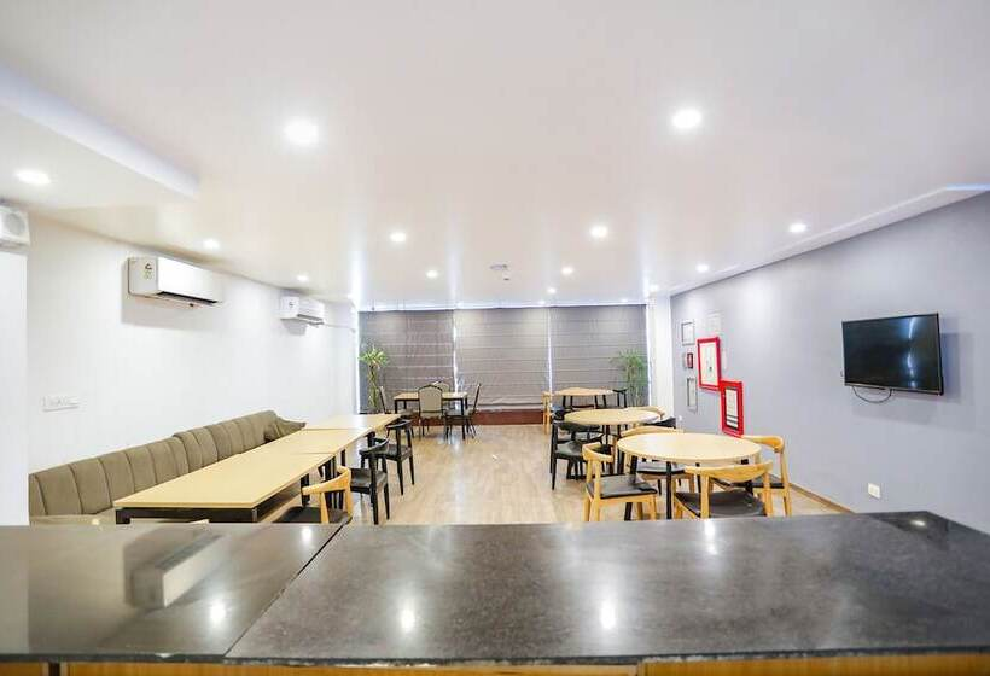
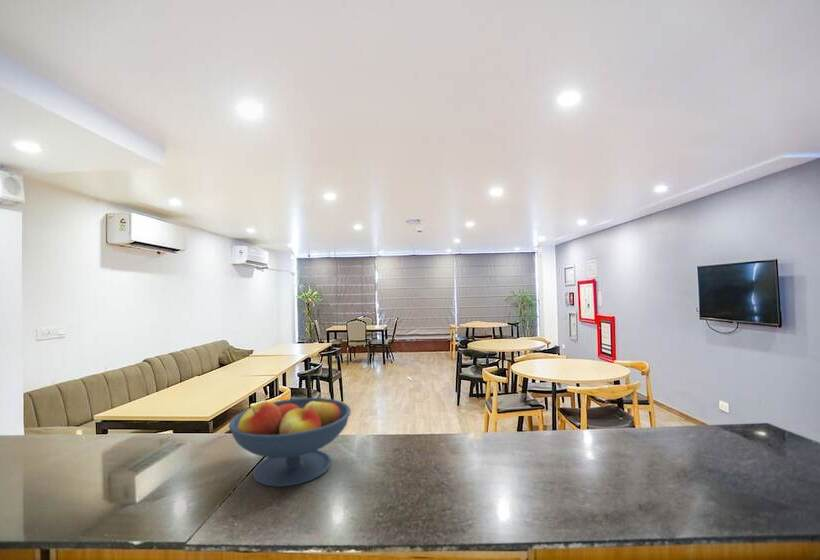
+ fruit bowl [228,395,352,488]
